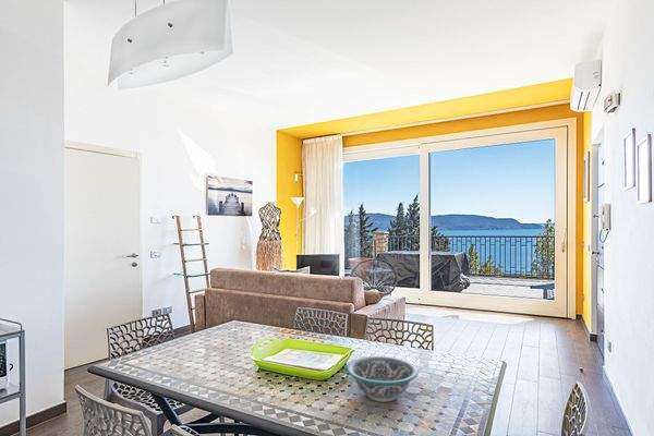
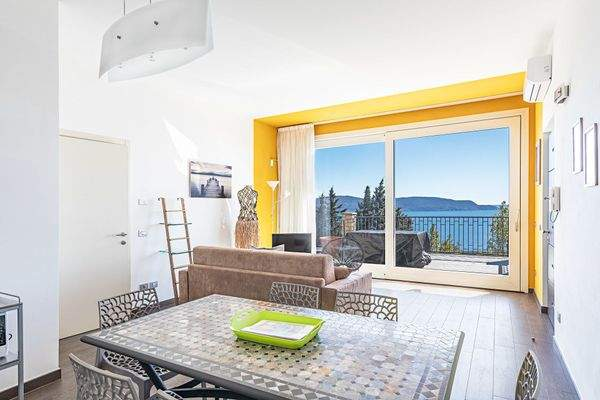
- bowl [346,355,420,403]
